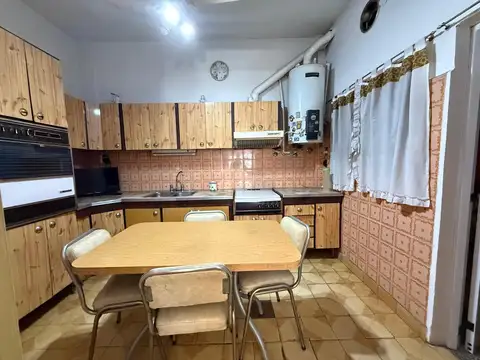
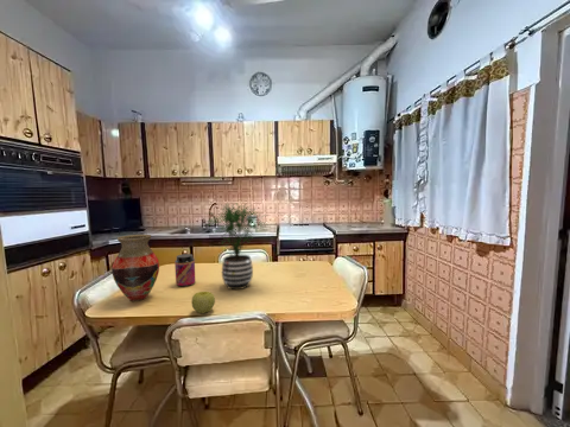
+ jar [173,253,196,288]
+ apple [190,291,216,314]
+ potted plant [205,202,268,291]
+ vase [110,234,160,302]
